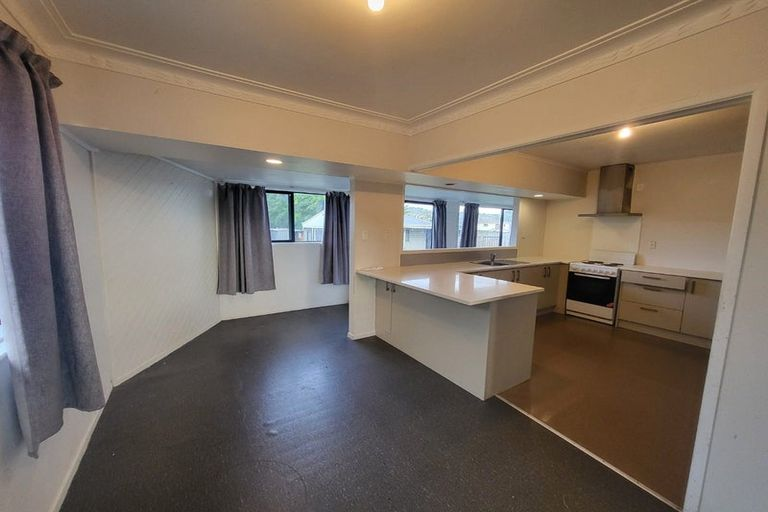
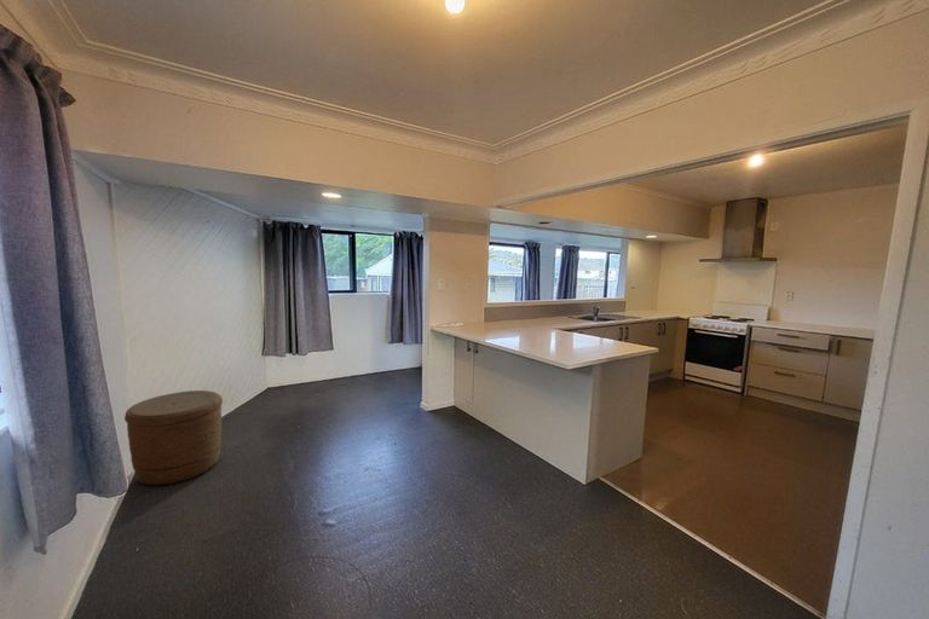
+ basket [123,389,224,487]
